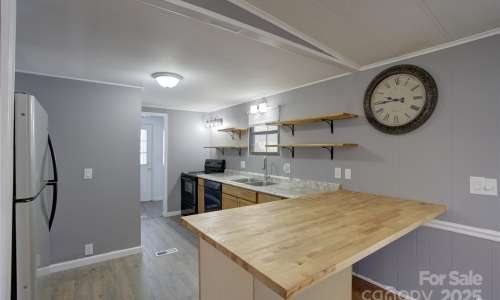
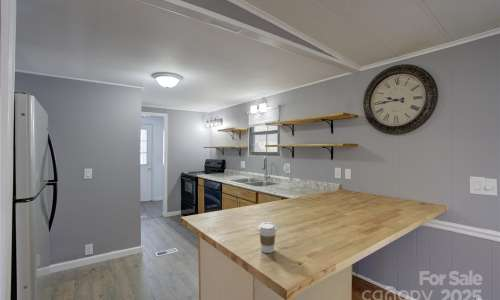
+ coffee cup [257,221,278,254]
